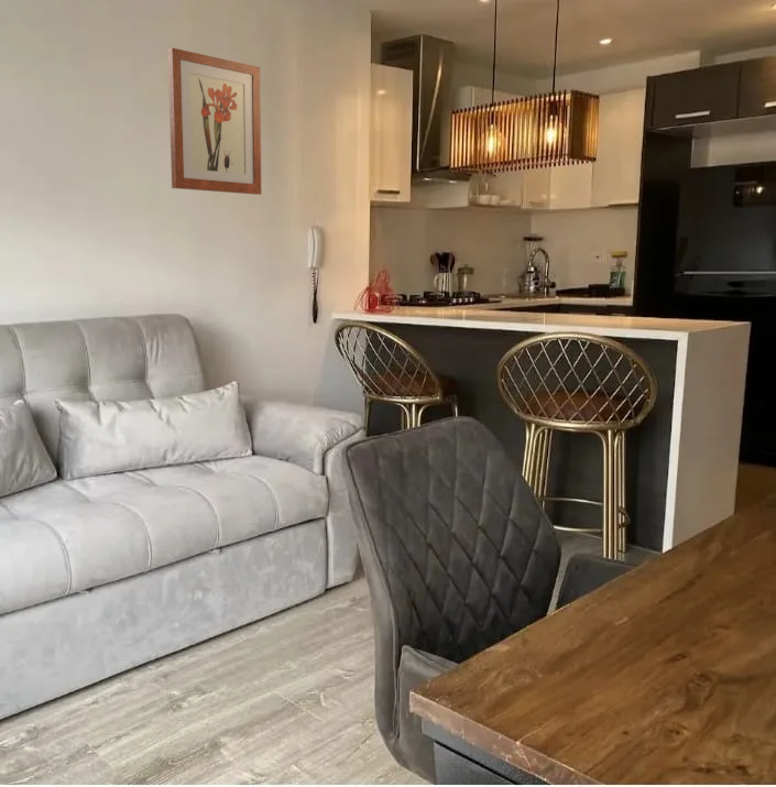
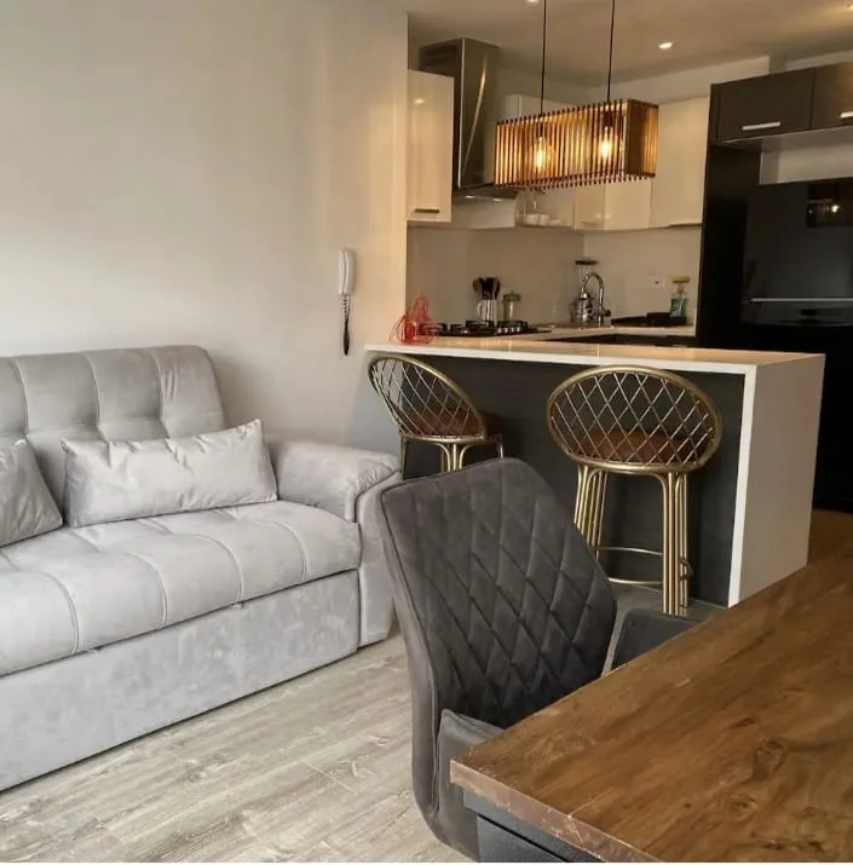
- wall art [166,46,262,196]
